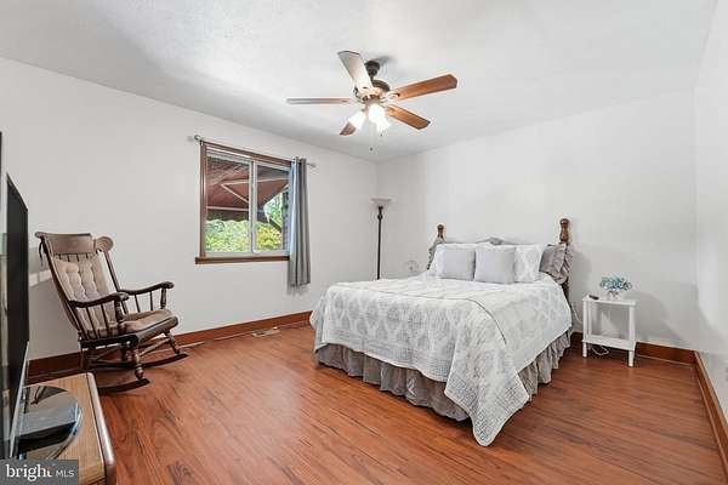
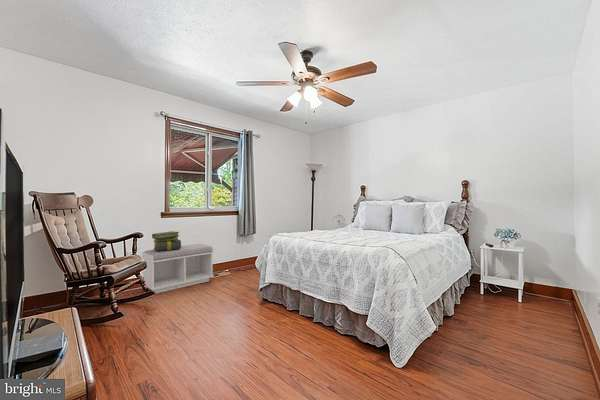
+ bench [141,243,215,294]
+ stack of books [151,230,182,251]
